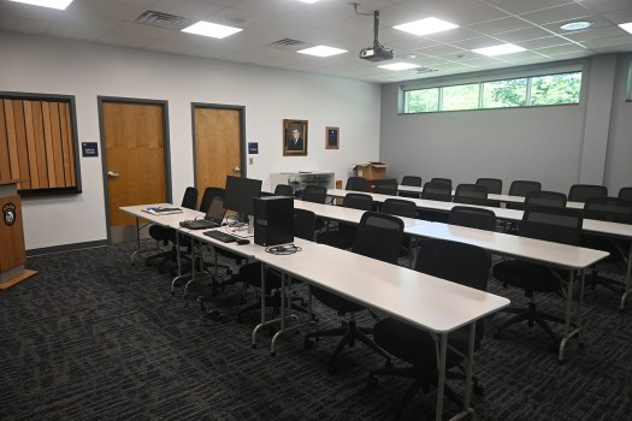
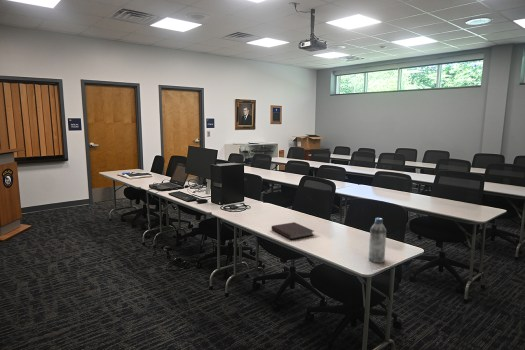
+ notebook [270,221,314,240]
+ water bottle [368,217,387,264]
